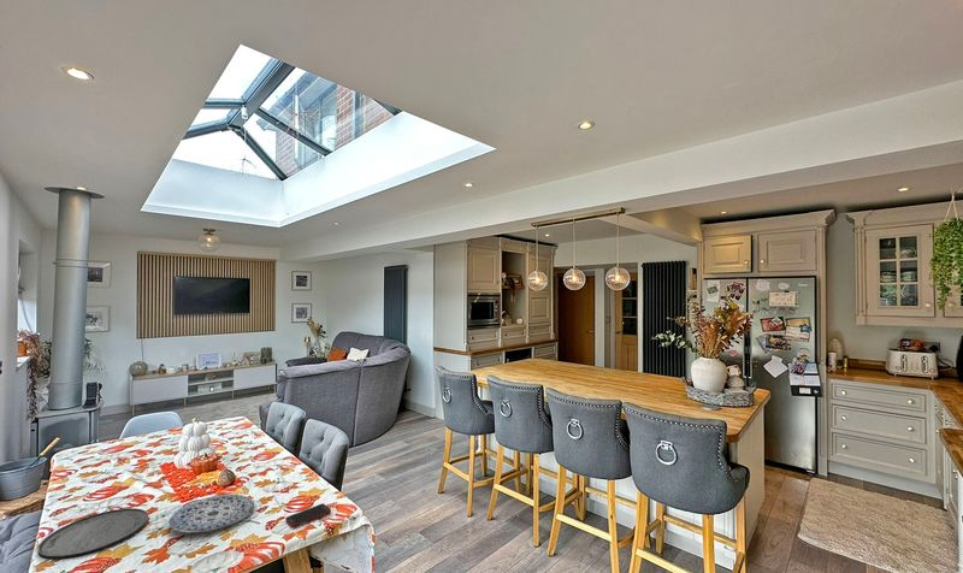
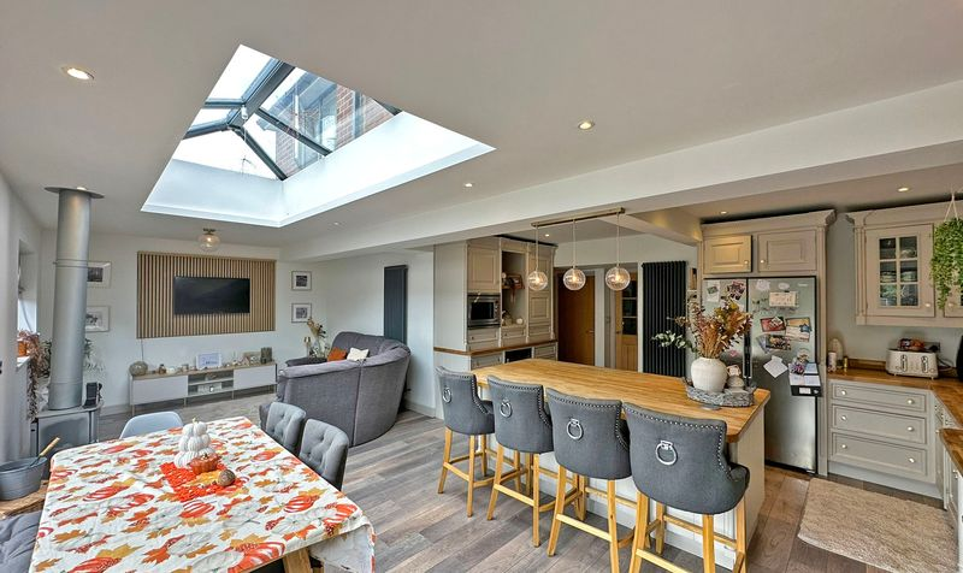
- plate [36,507,149,561]
- plate [167,494,255,533]
- cell phone [284,502,332,528]
